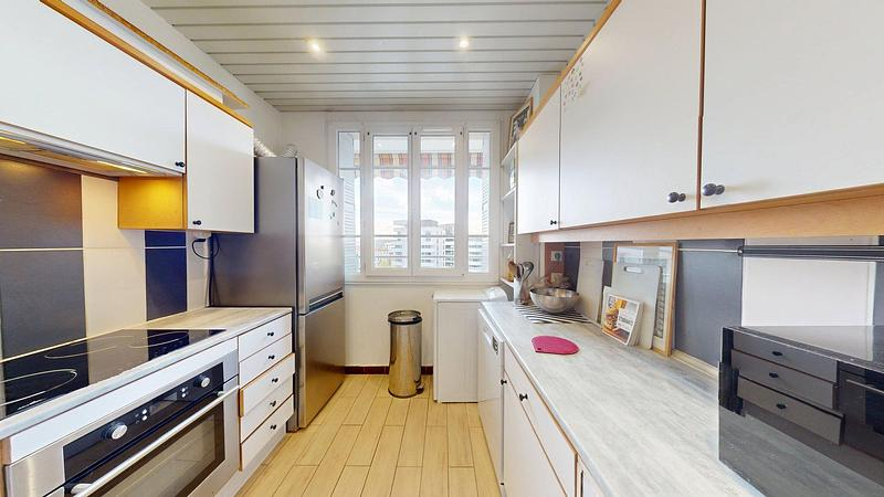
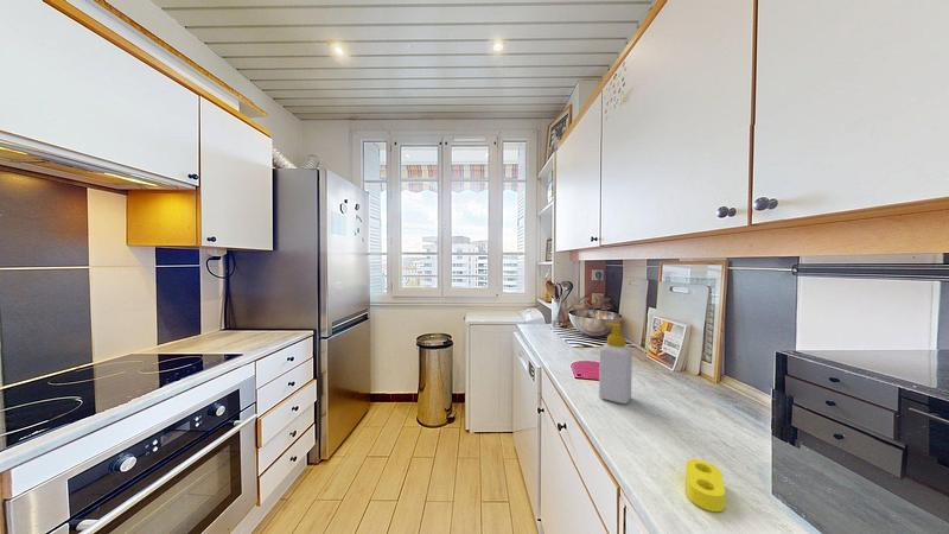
+ soap bottle [598,322,633,405]
+ sponge [684,458,726,513]
